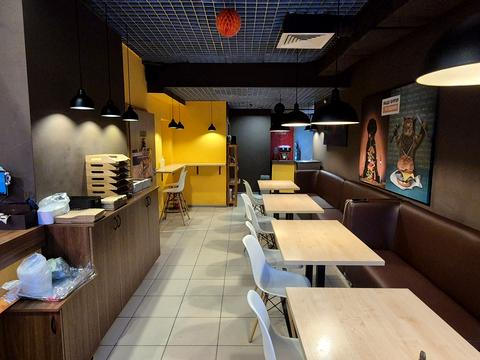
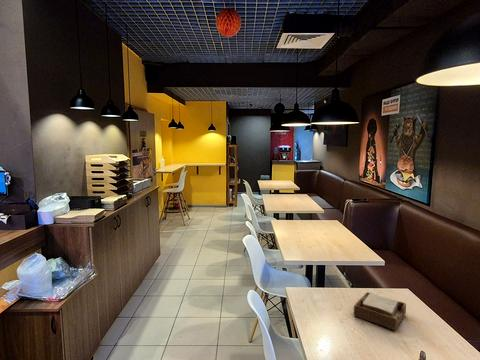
+ napkin holder [353,291,407,331]
